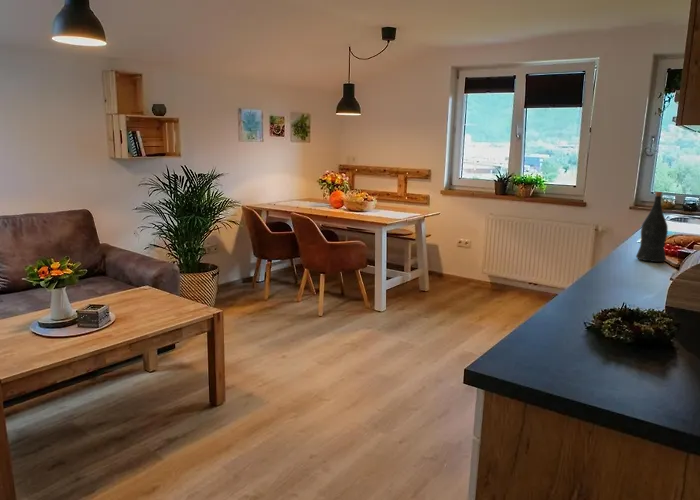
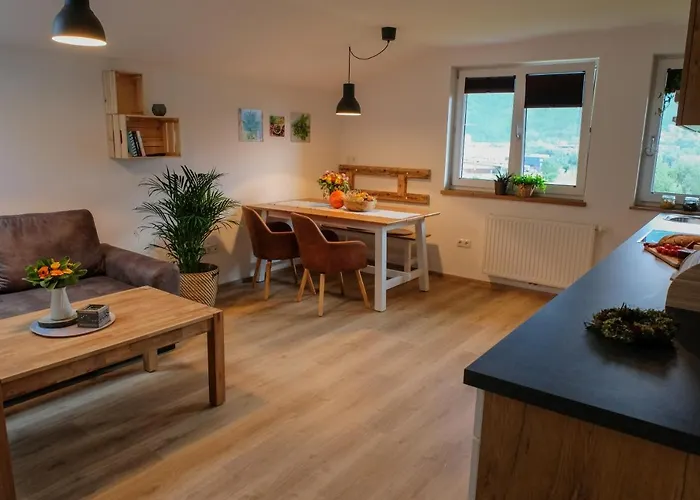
- wine bottle [635,191,669,263]
